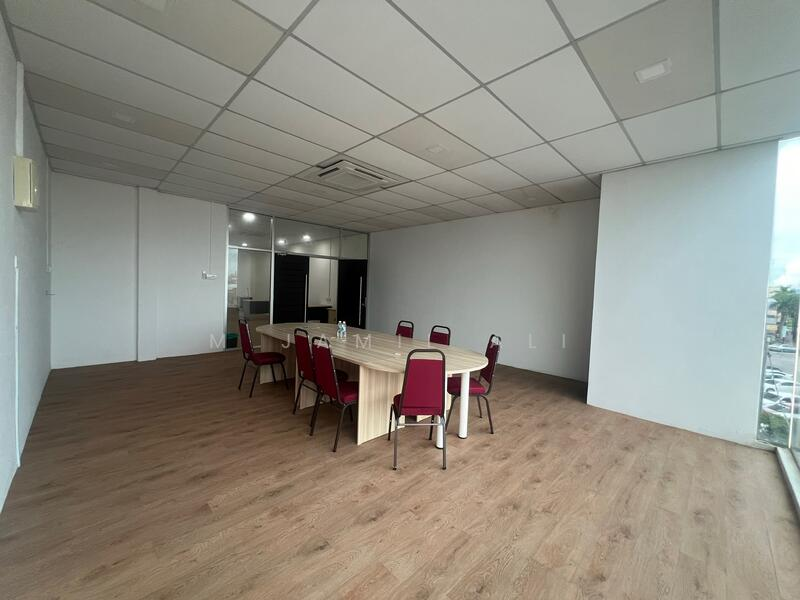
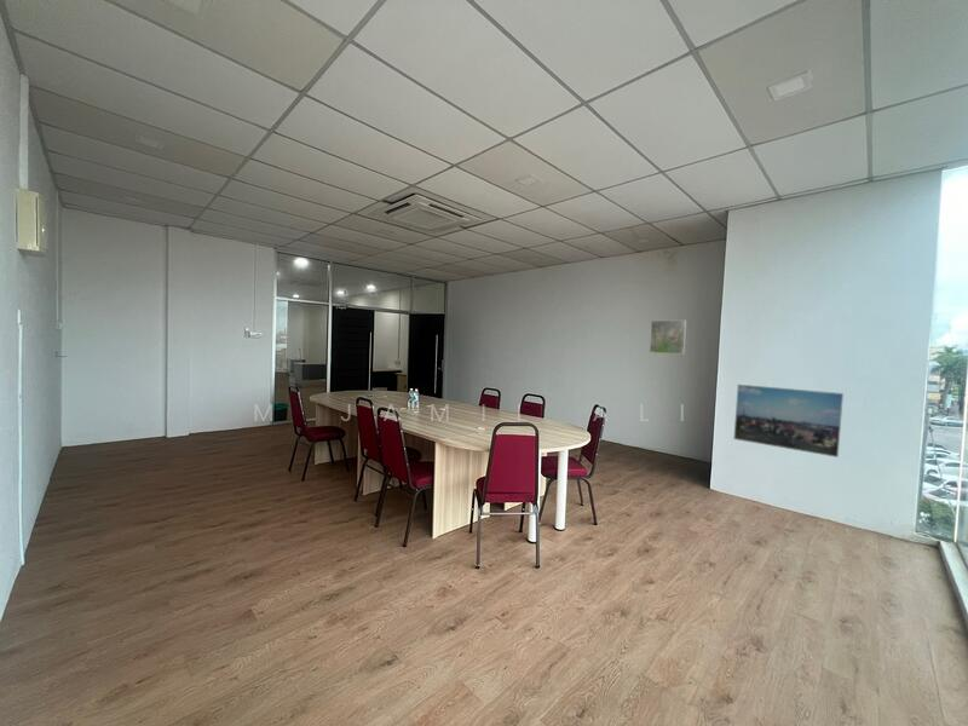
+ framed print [732,384,845,459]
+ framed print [649,318,687,355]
